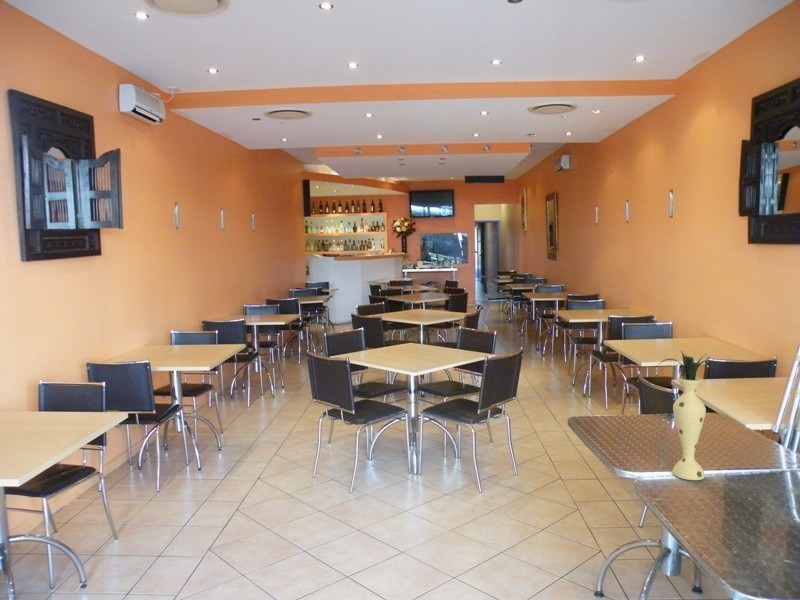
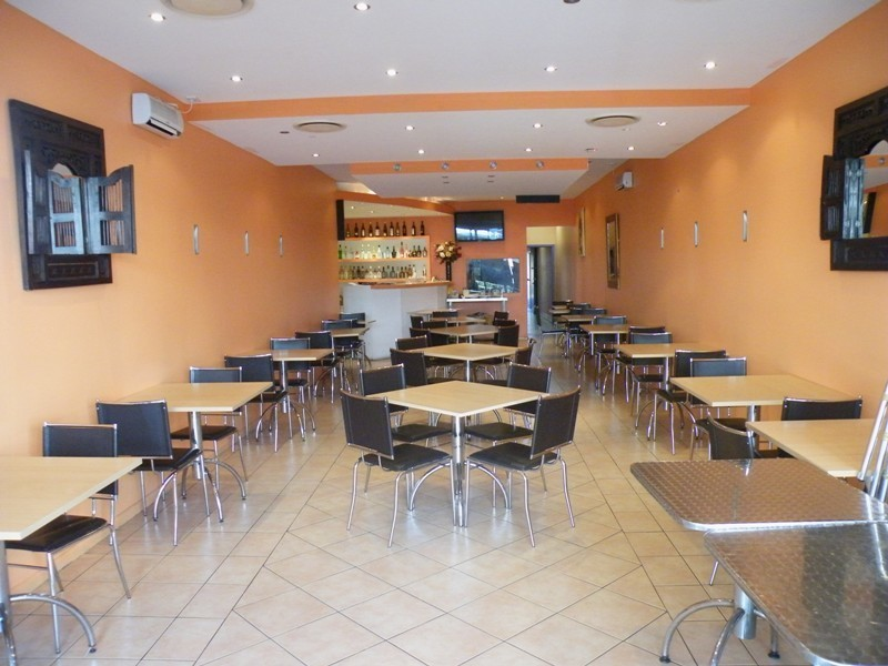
- vase [657,349,721,481]
